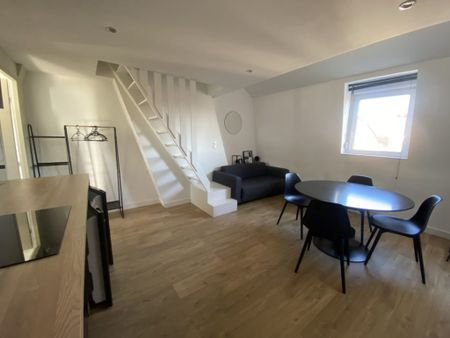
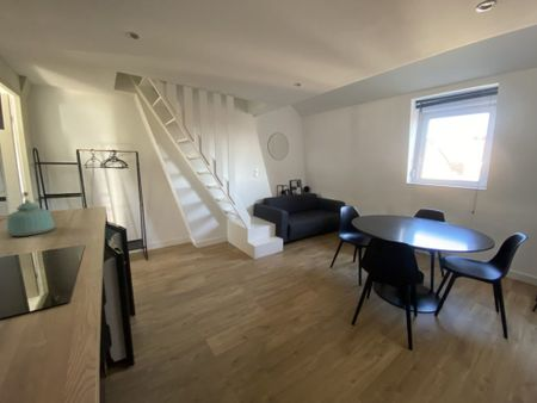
+ kettle [6,191,56,237]
